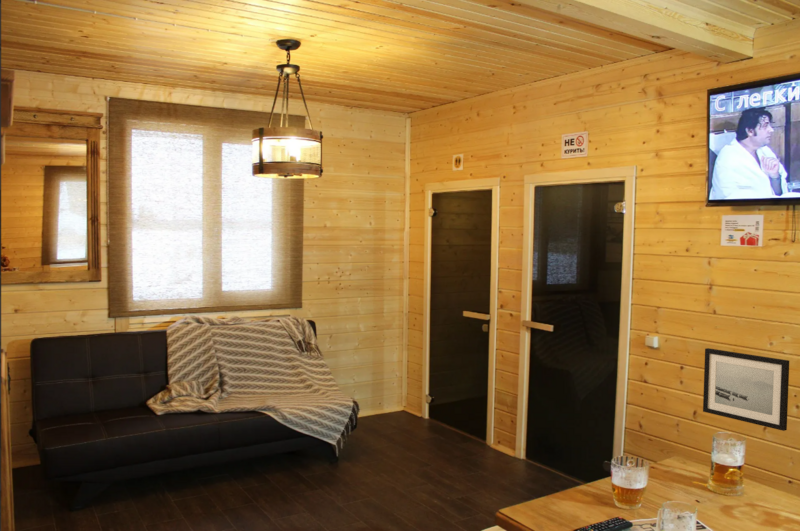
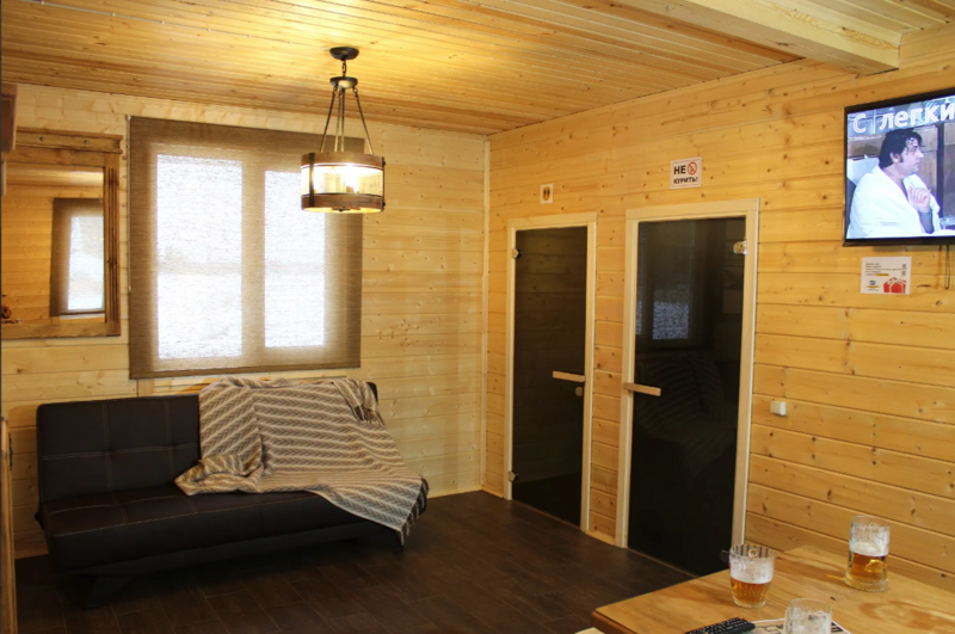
- wall art [702,347,790,432]
